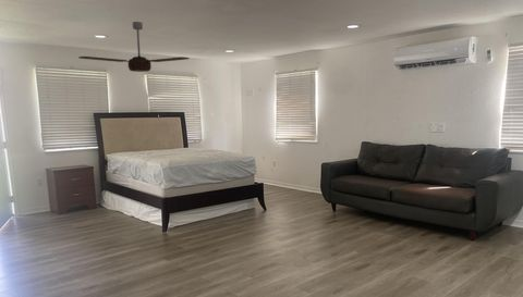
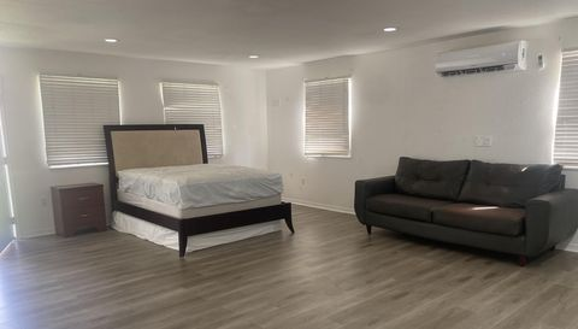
- ceiling fan [77,21,191,73]
